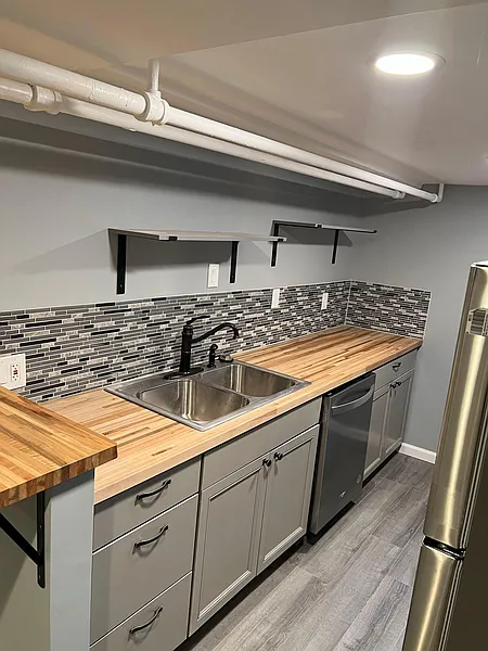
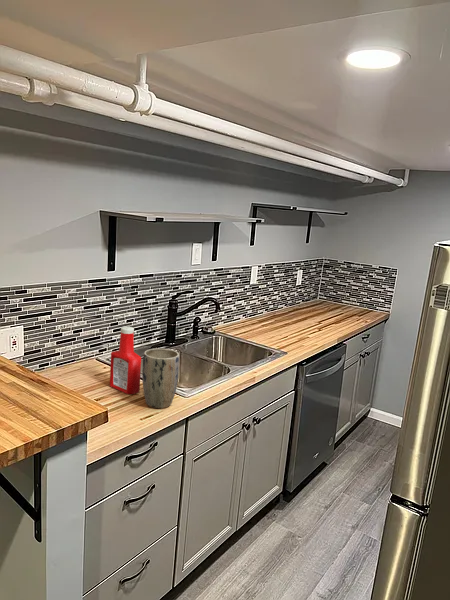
+ plant pot [141,347,180,409]
+ soap bottle [109,326,142,395]
